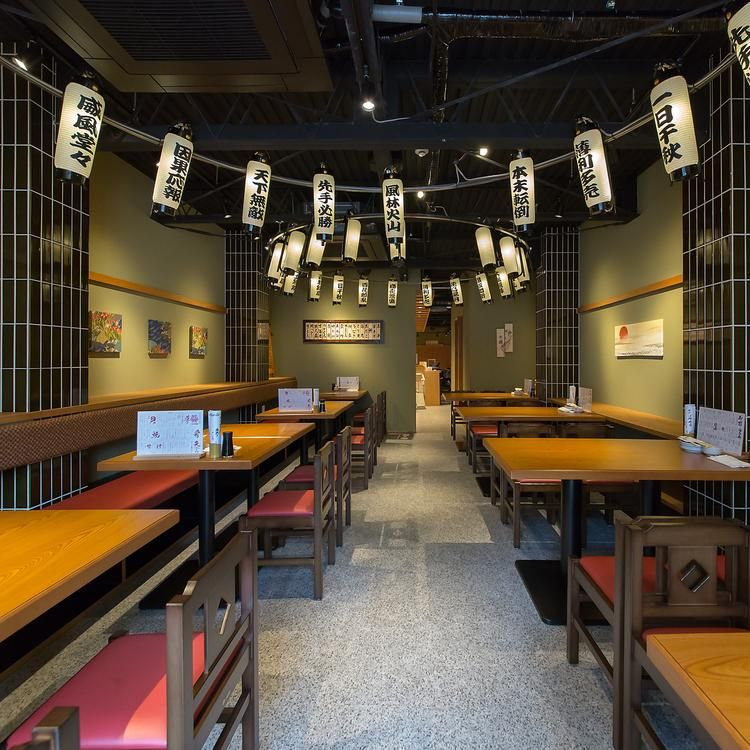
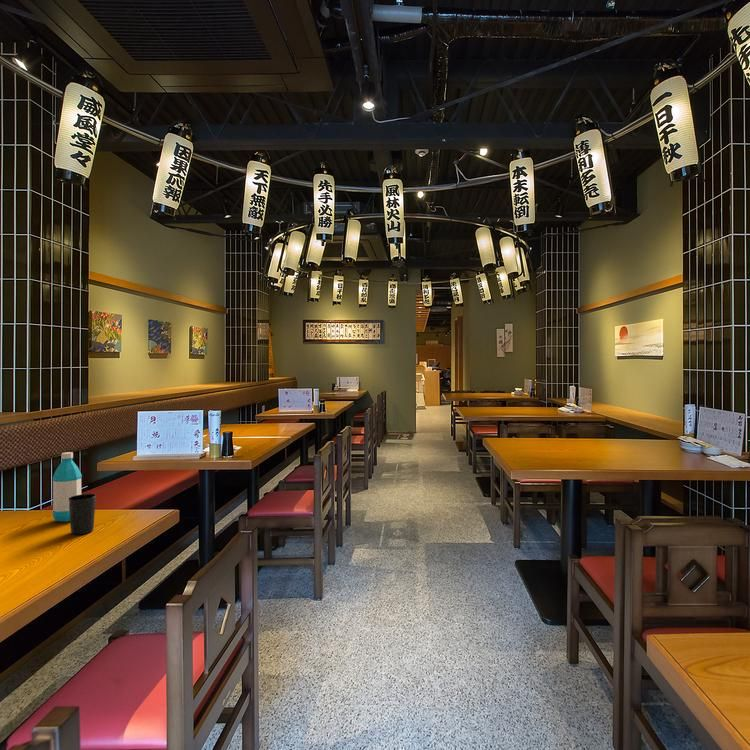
+ cup [69,493,97,535]
+ water bottle [52,451,83,523]
